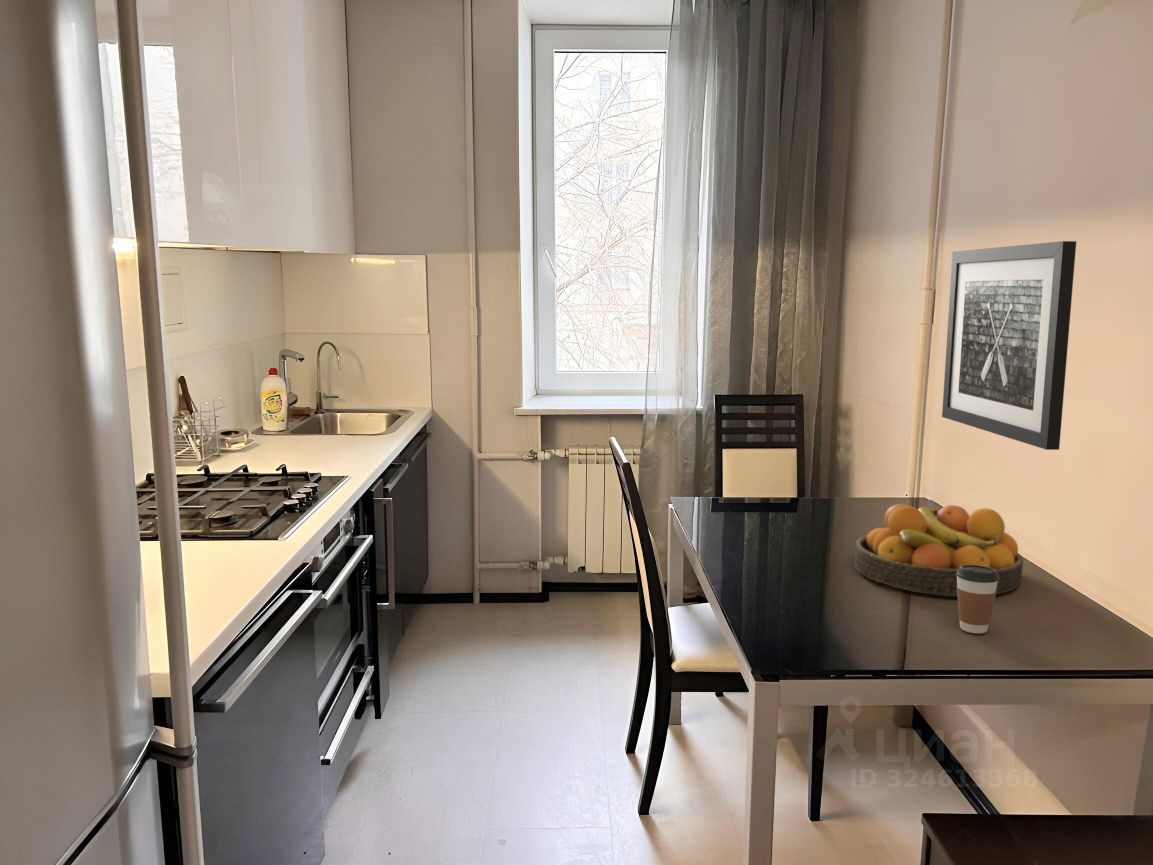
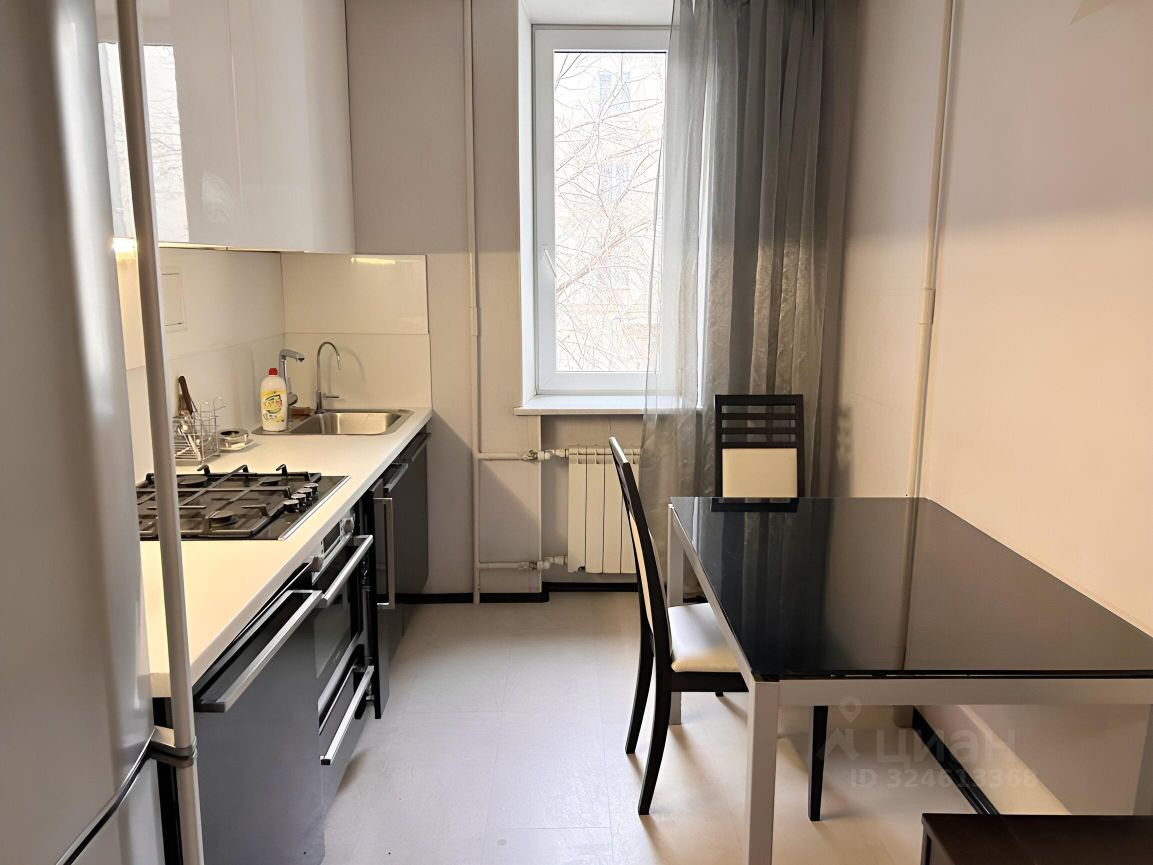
- coffee cup [956,565,999,635]
- wall art [941,240,1077,451]
- fruit bowl [854,503,1024,597]
